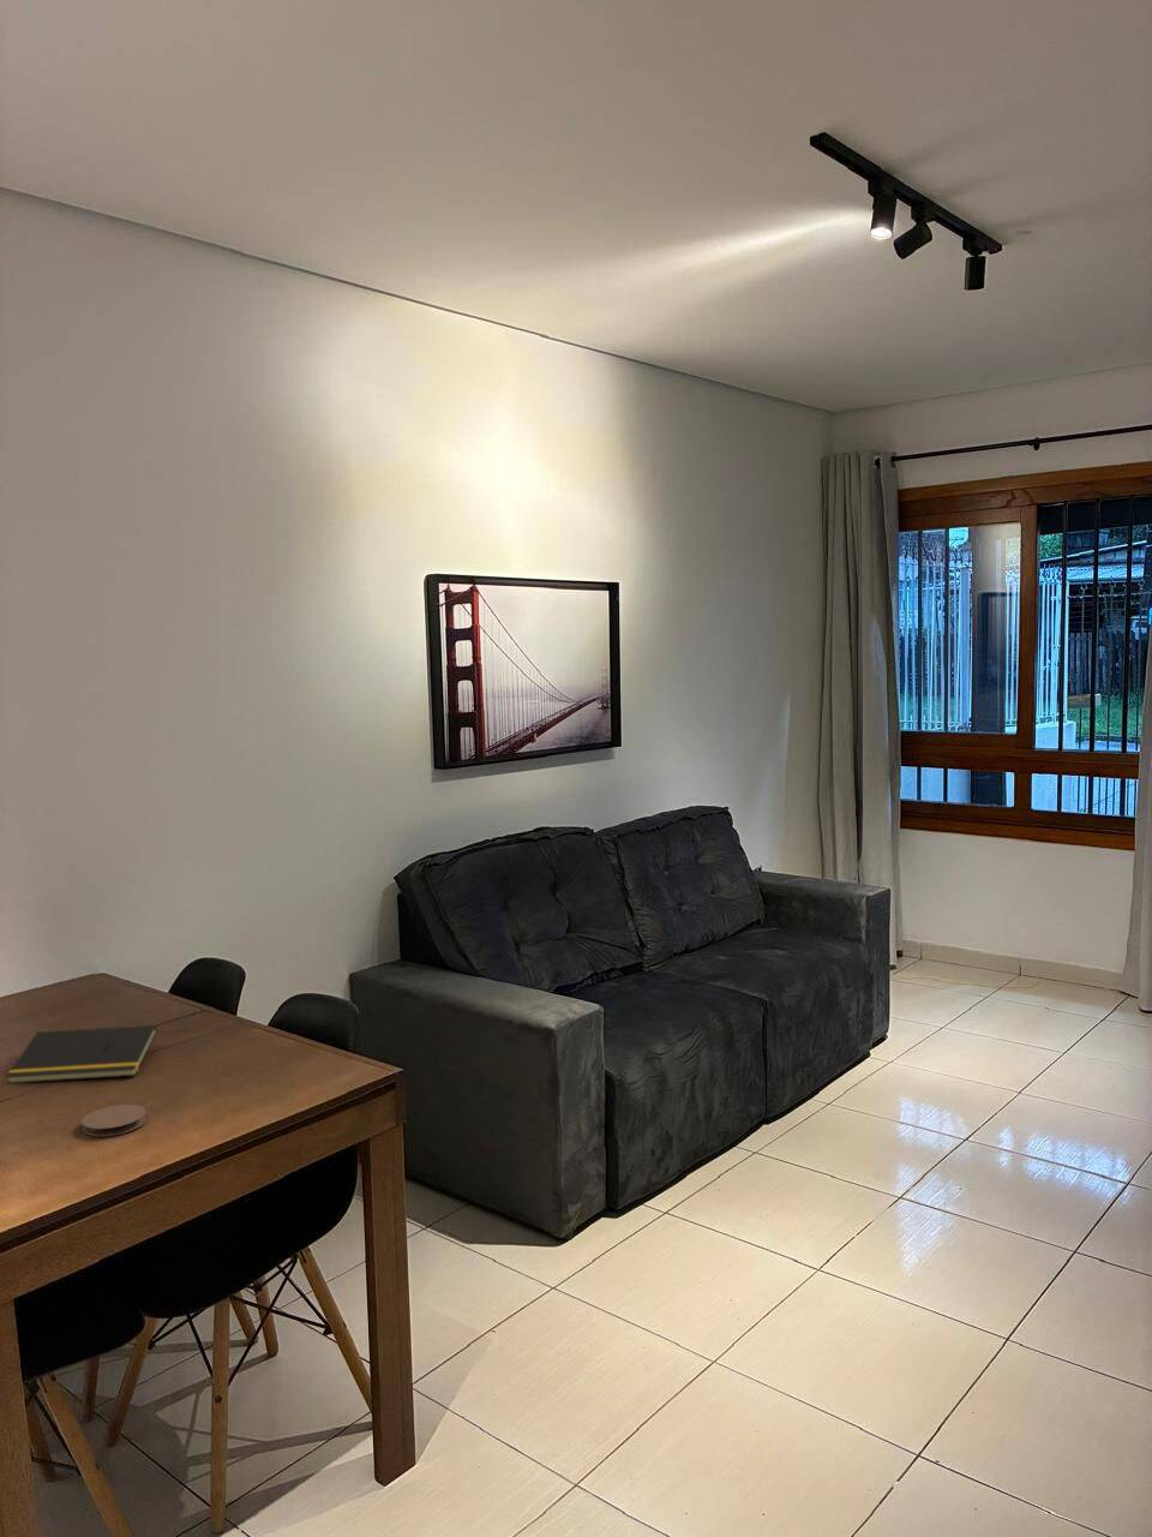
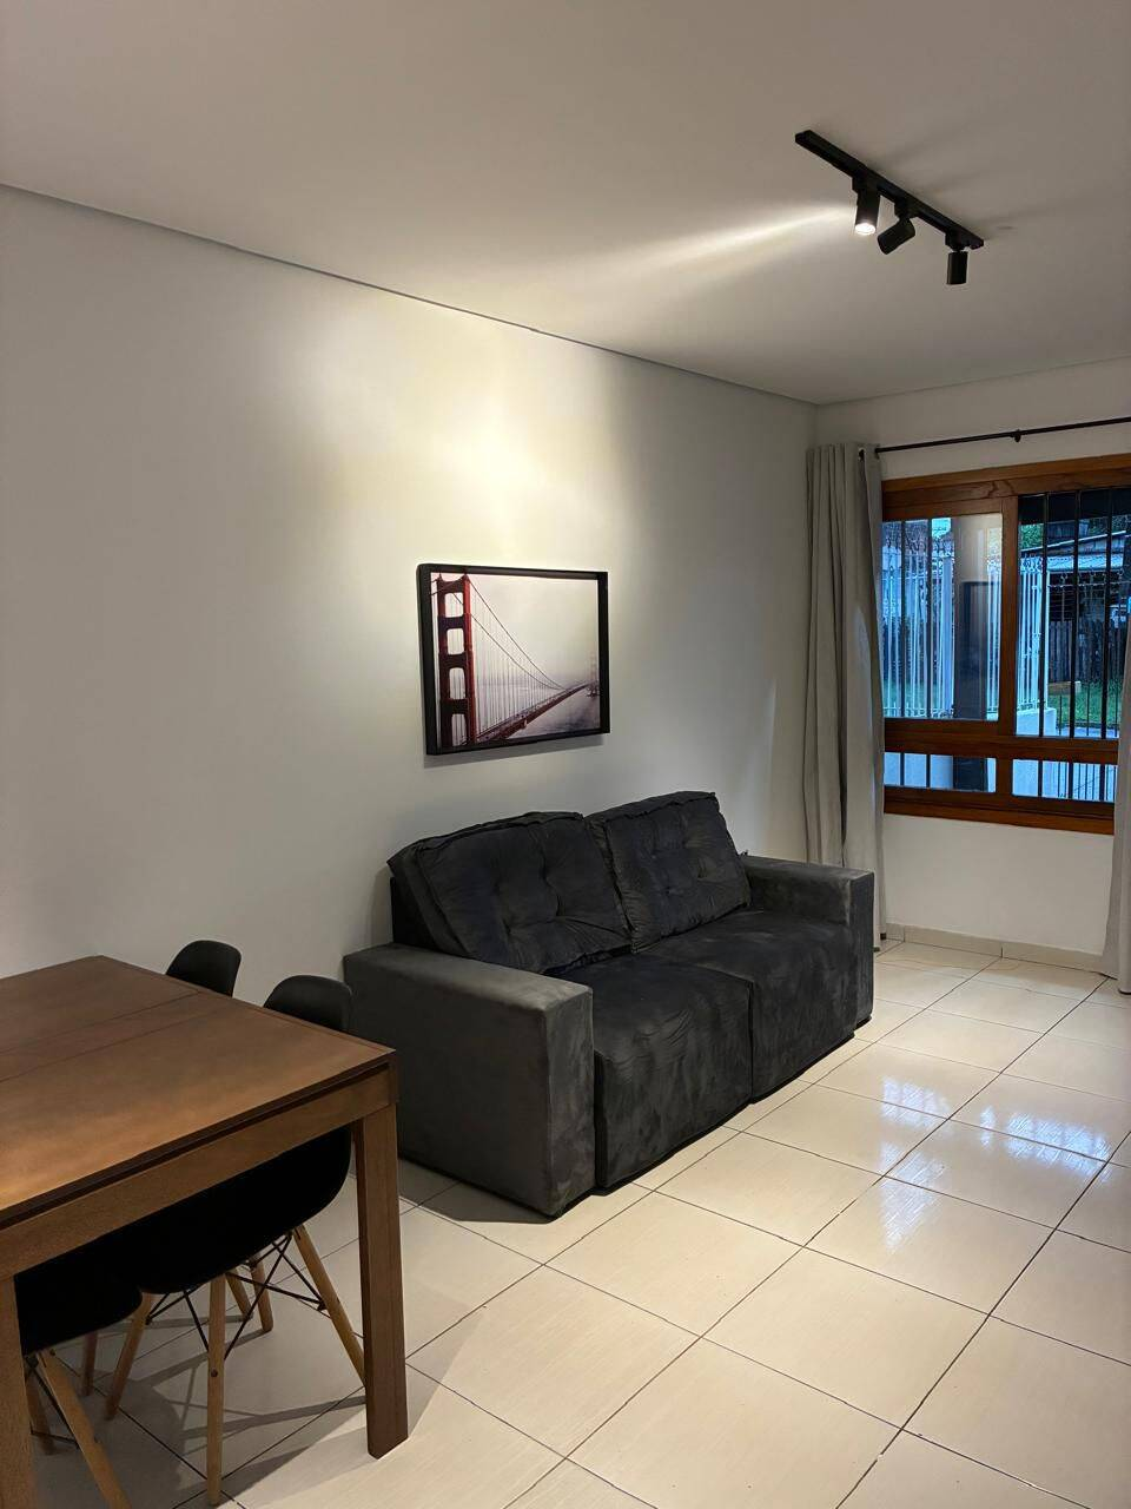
- coaster [80,1104,148,1138]
- notepad [5,1024,159,1084]
